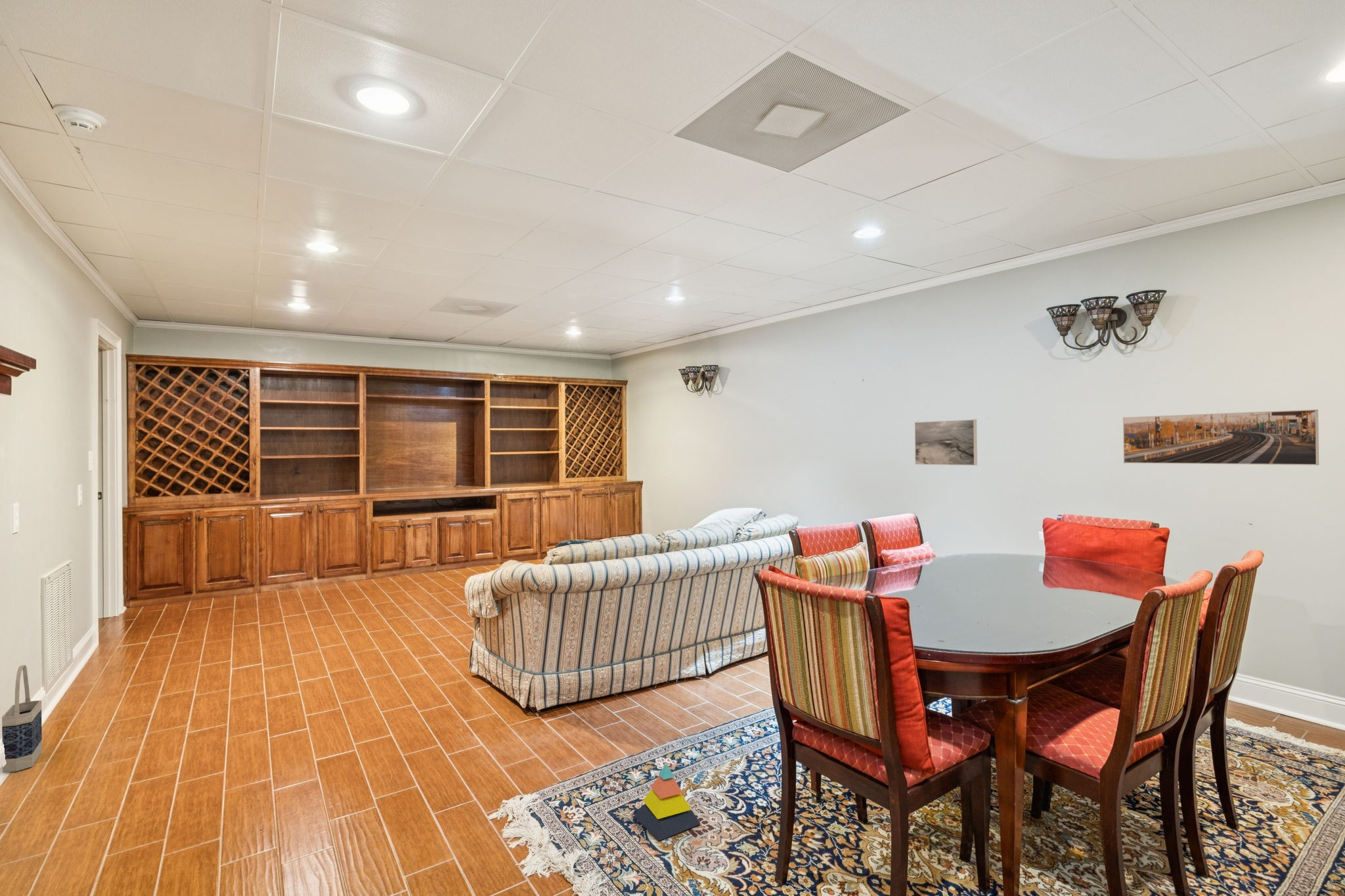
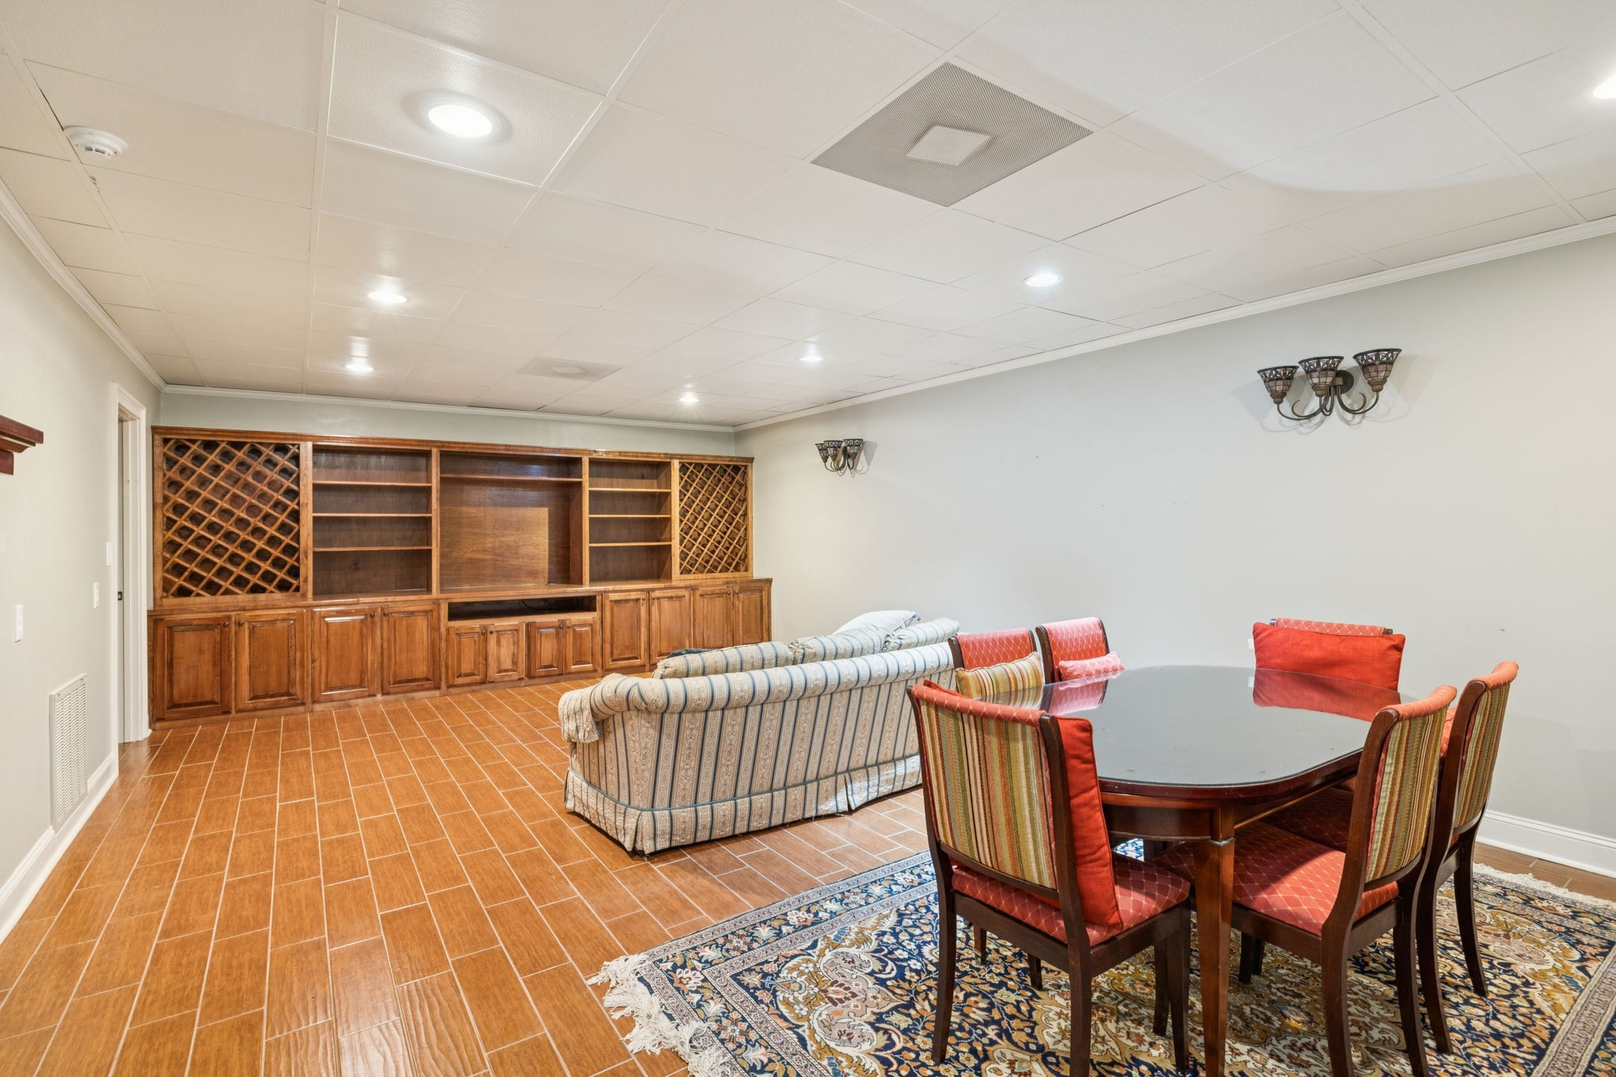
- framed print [1122,409,1319,466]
- bag [1,664,43,773]
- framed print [914,419,978,466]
- stacking toy [633,763,701,842]
